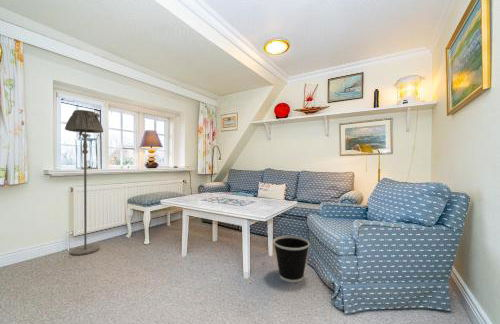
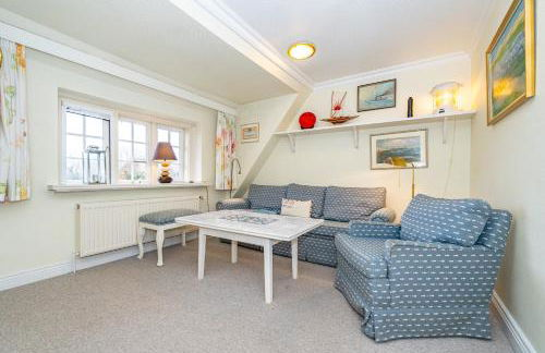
- floor lamp [64,109,104,256]
- wastebasket [273,235,311,284]
